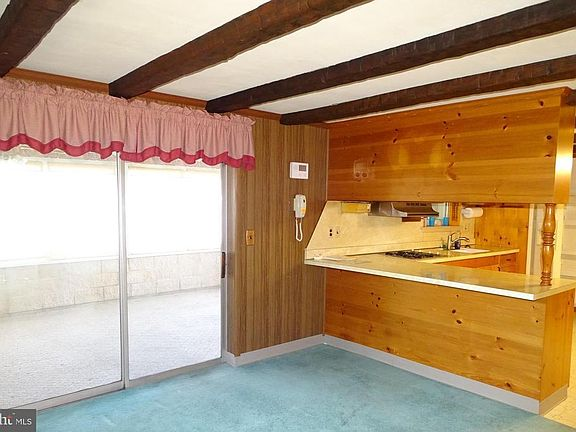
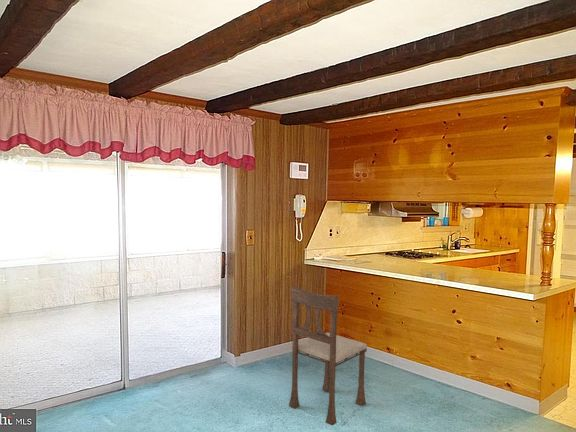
+ dining chair [288,285,368,426]
